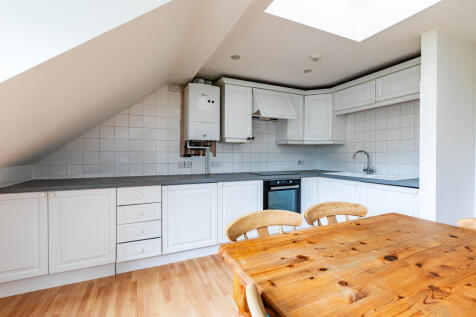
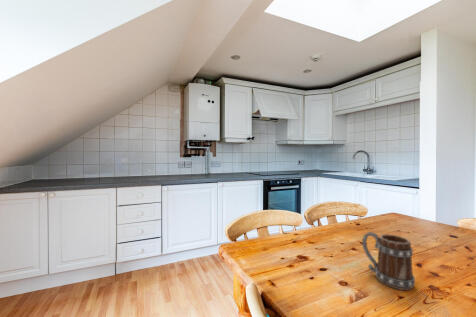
+ mug [361,231,416,291]
